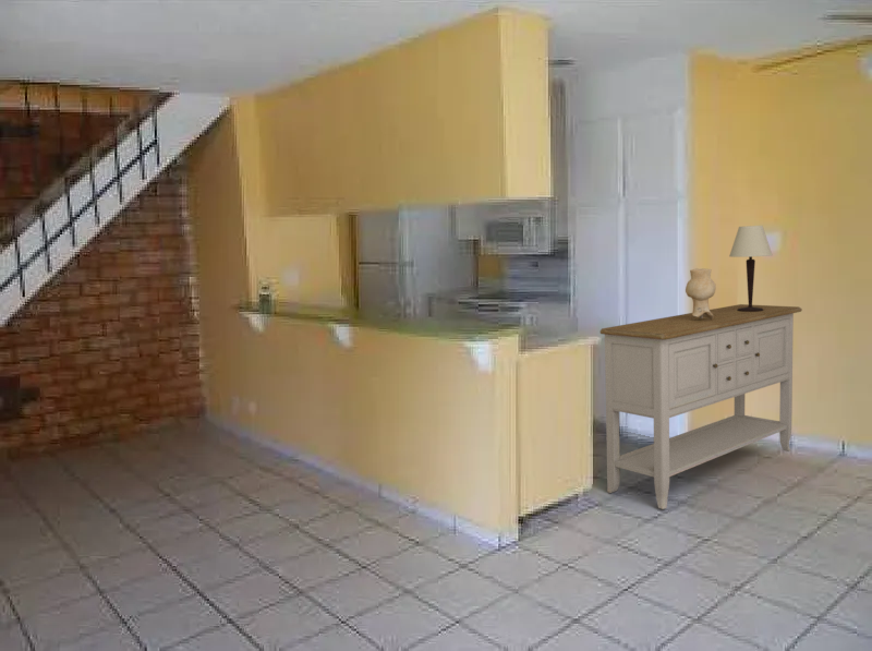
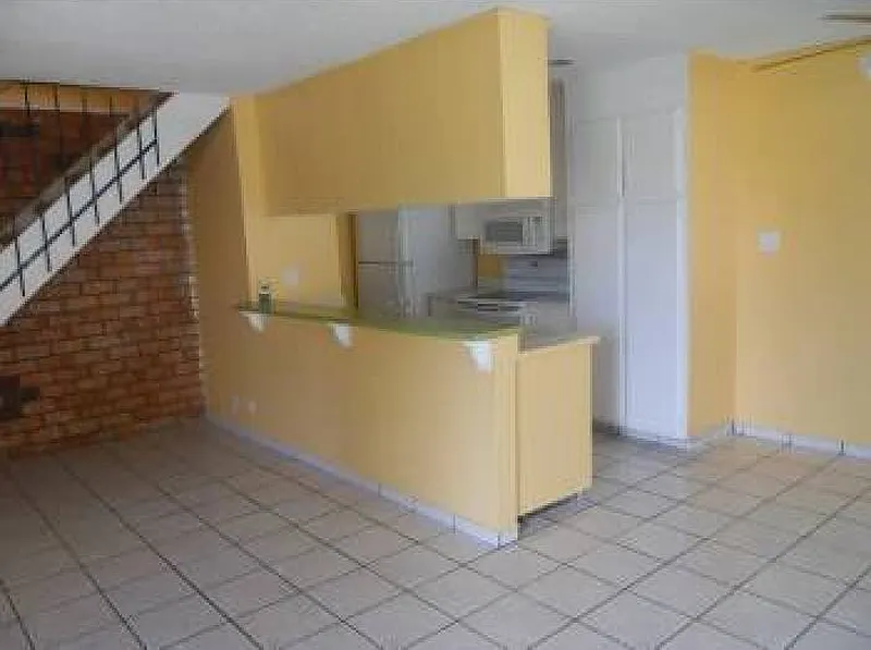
- sideboard [600,303,803,510]
- decorative vase [685,267,717,320]
- table lamp [728,225,773,312]
